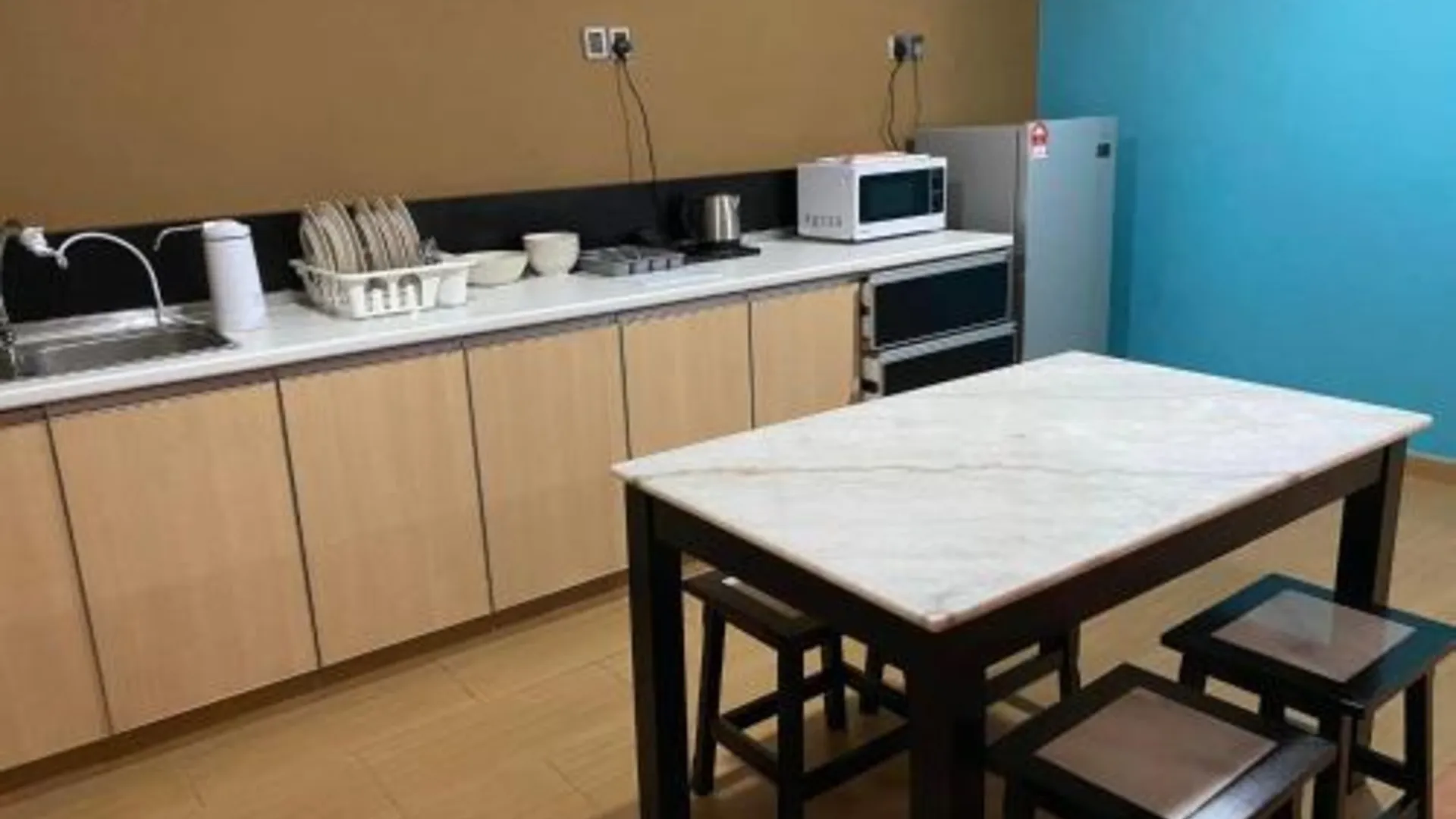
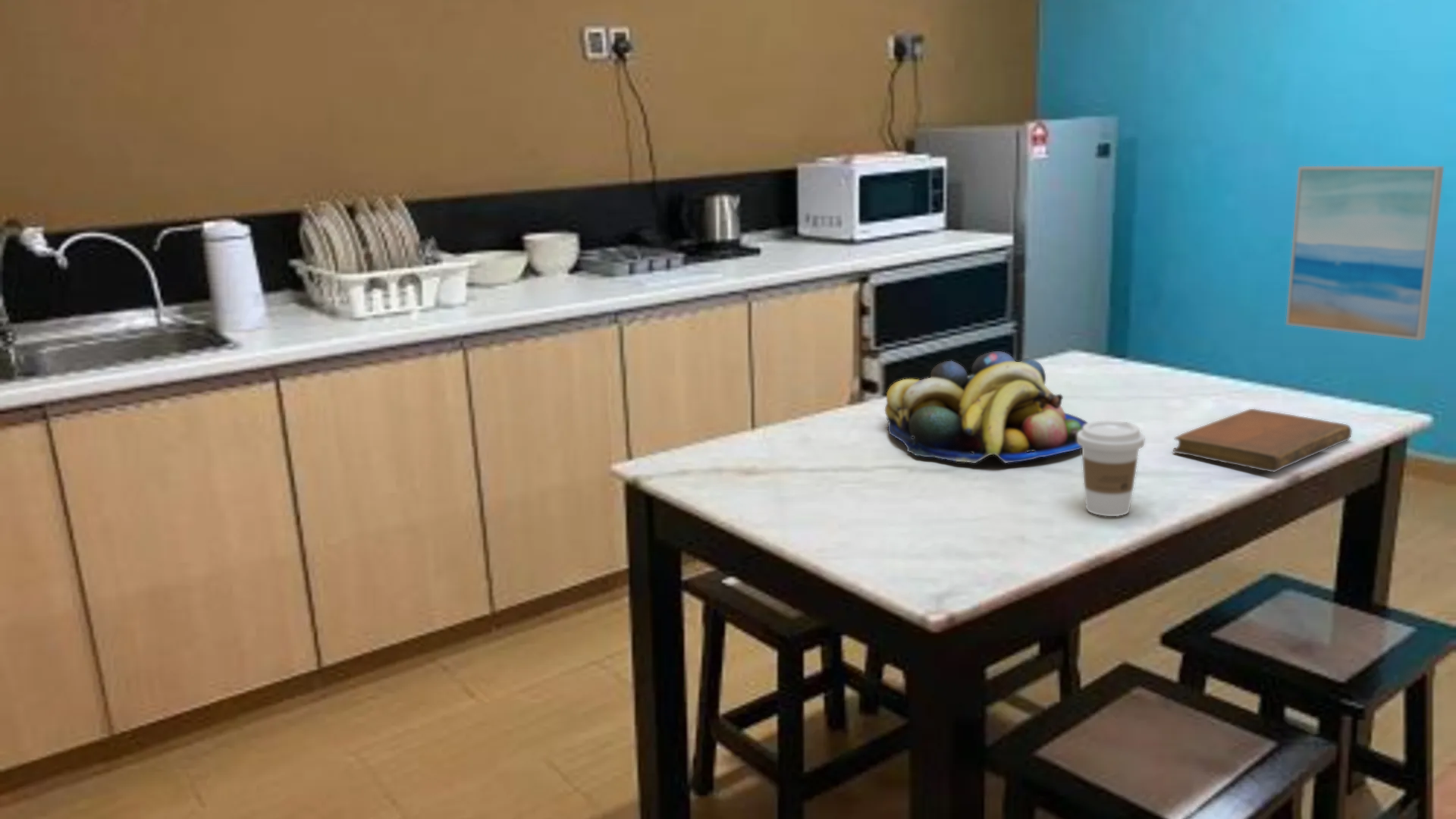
+ fruit bowl [884,350,1089,464]
+ notebook [1172,408,1352,473]
+ coffee cup [1077,419,1146,517]
+ wall art [1285,165,1445,341]
